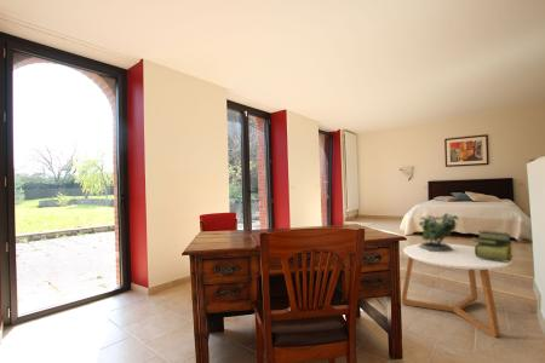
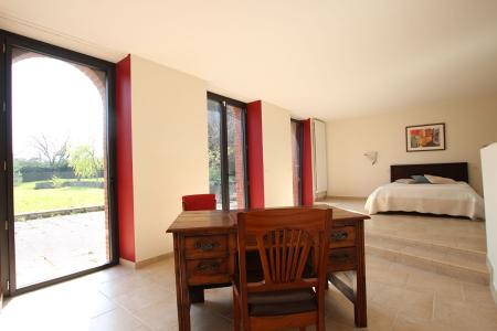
- stack of books [471,229,515,261]
- coffee table [400,242,514,339]
- potted plant [418,209,459,252]
